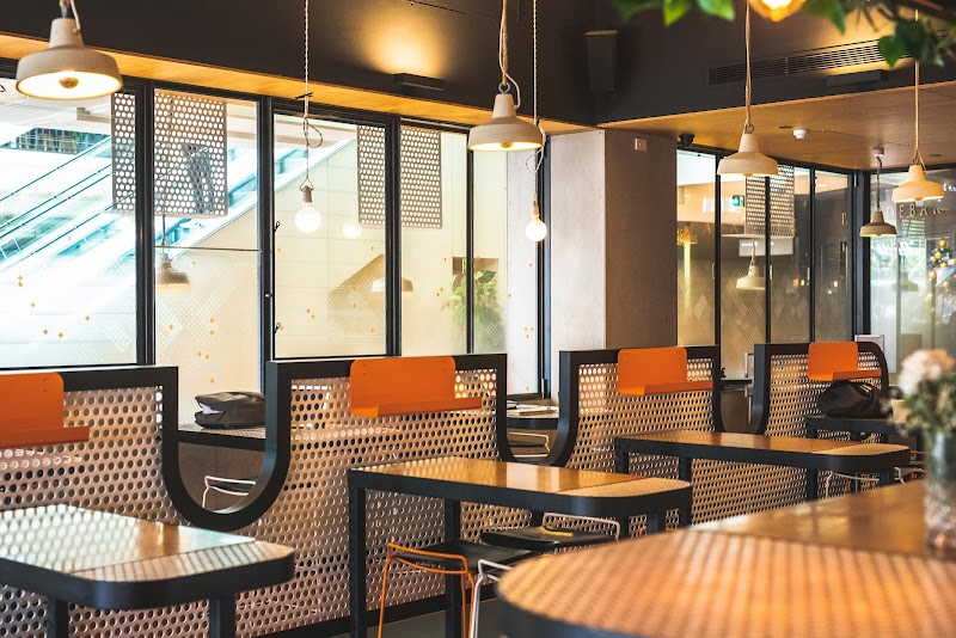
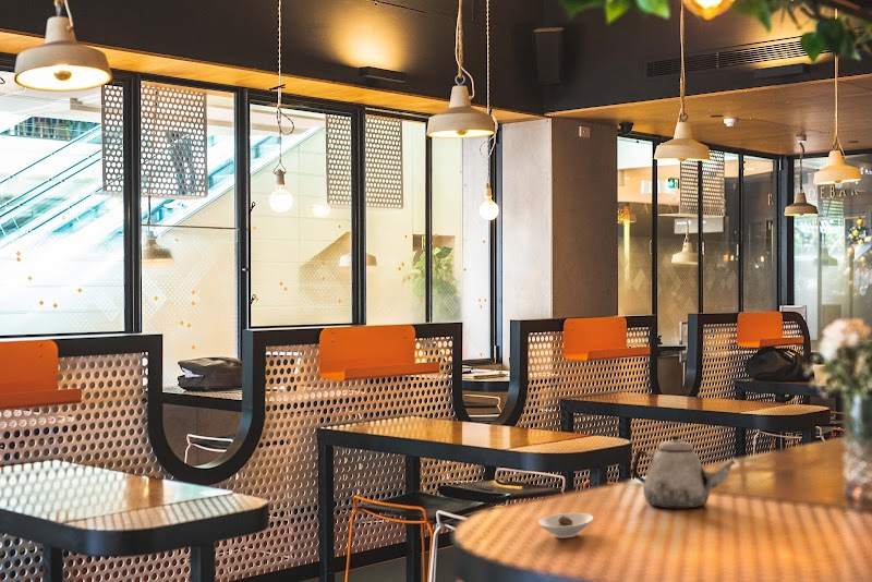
+ saucer [537,512,594,539]
+ teapot [631,435,737,509]
